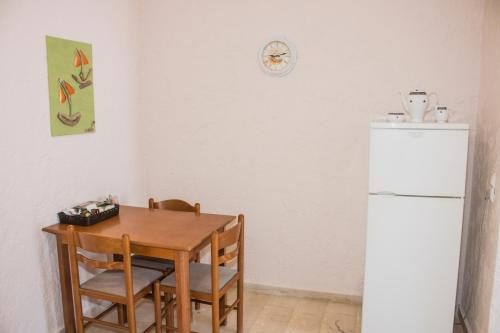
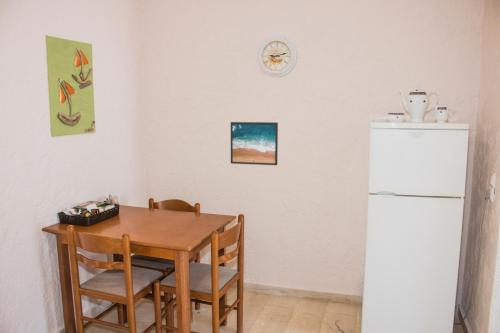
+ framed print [230,121,279,166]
